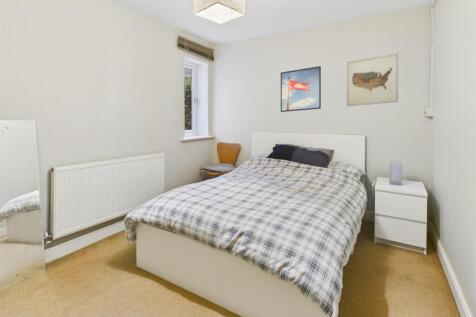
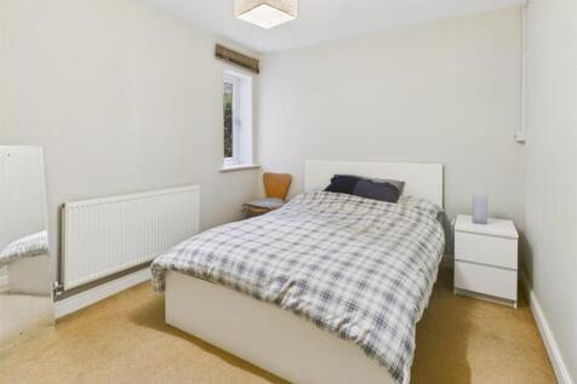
- wall art [346,52,399,107]
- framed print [280,65,322,113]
